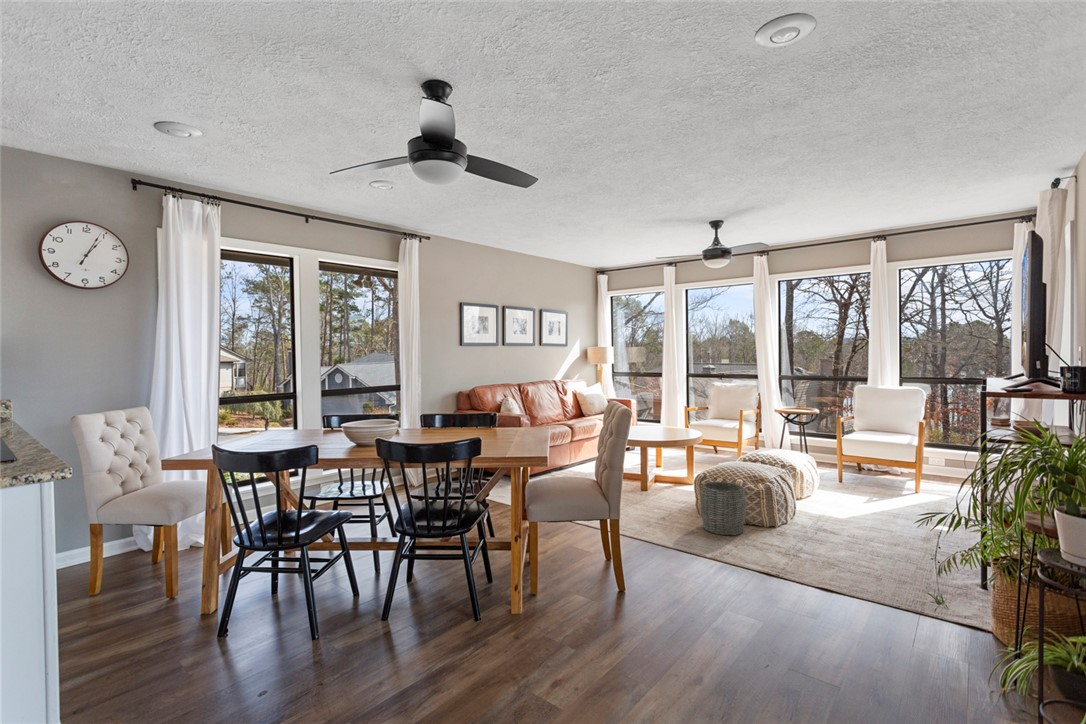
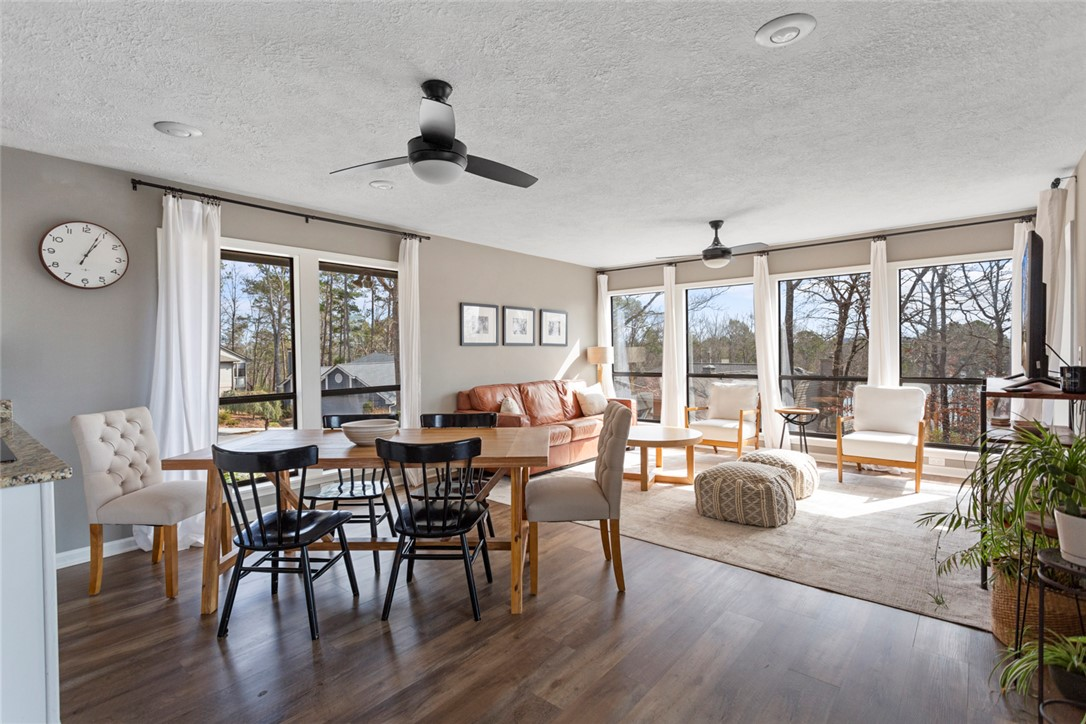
- woven basket [700,481,747,536]
